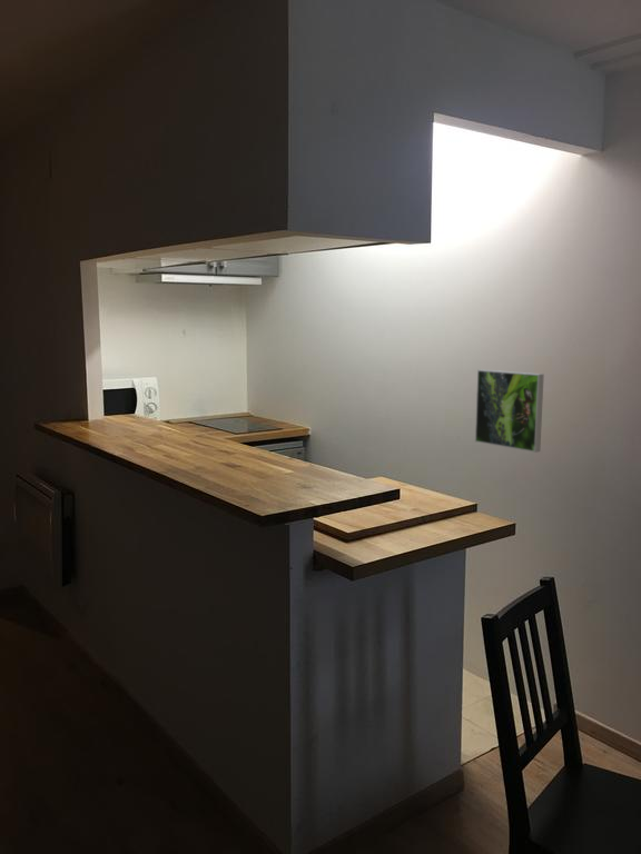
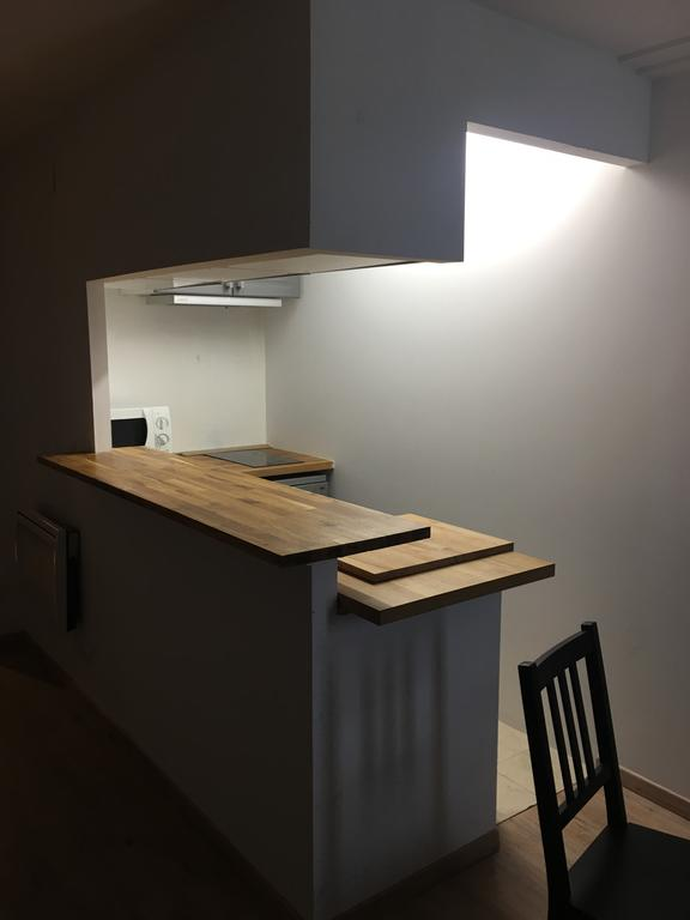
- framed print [474,368,545,454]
